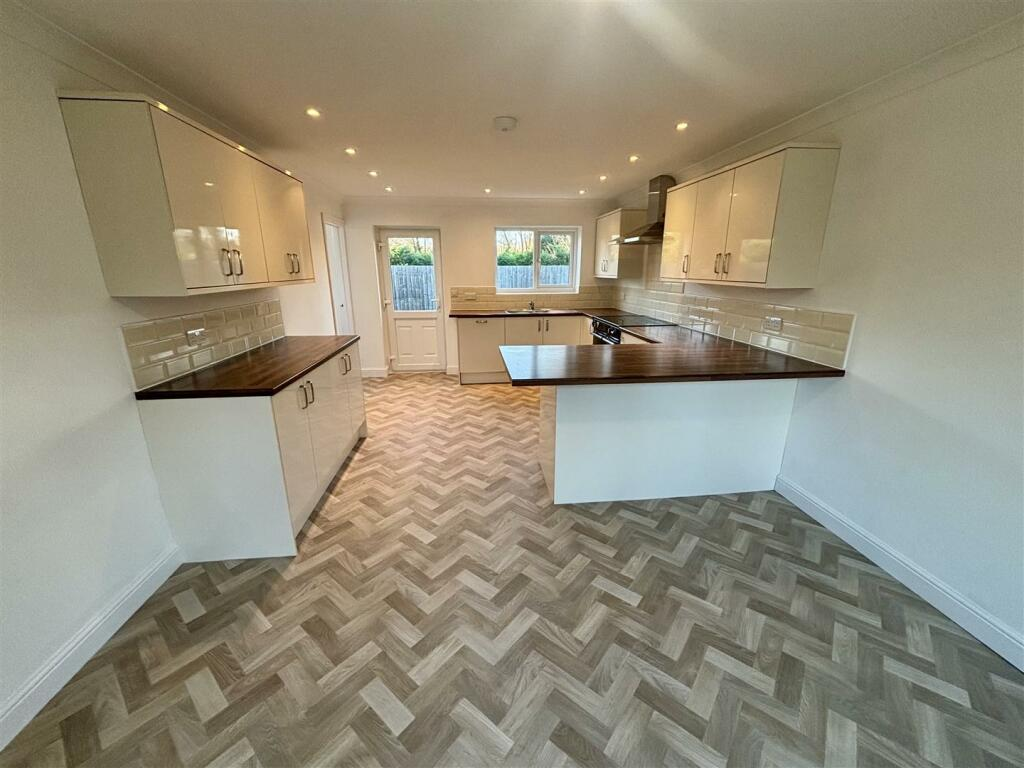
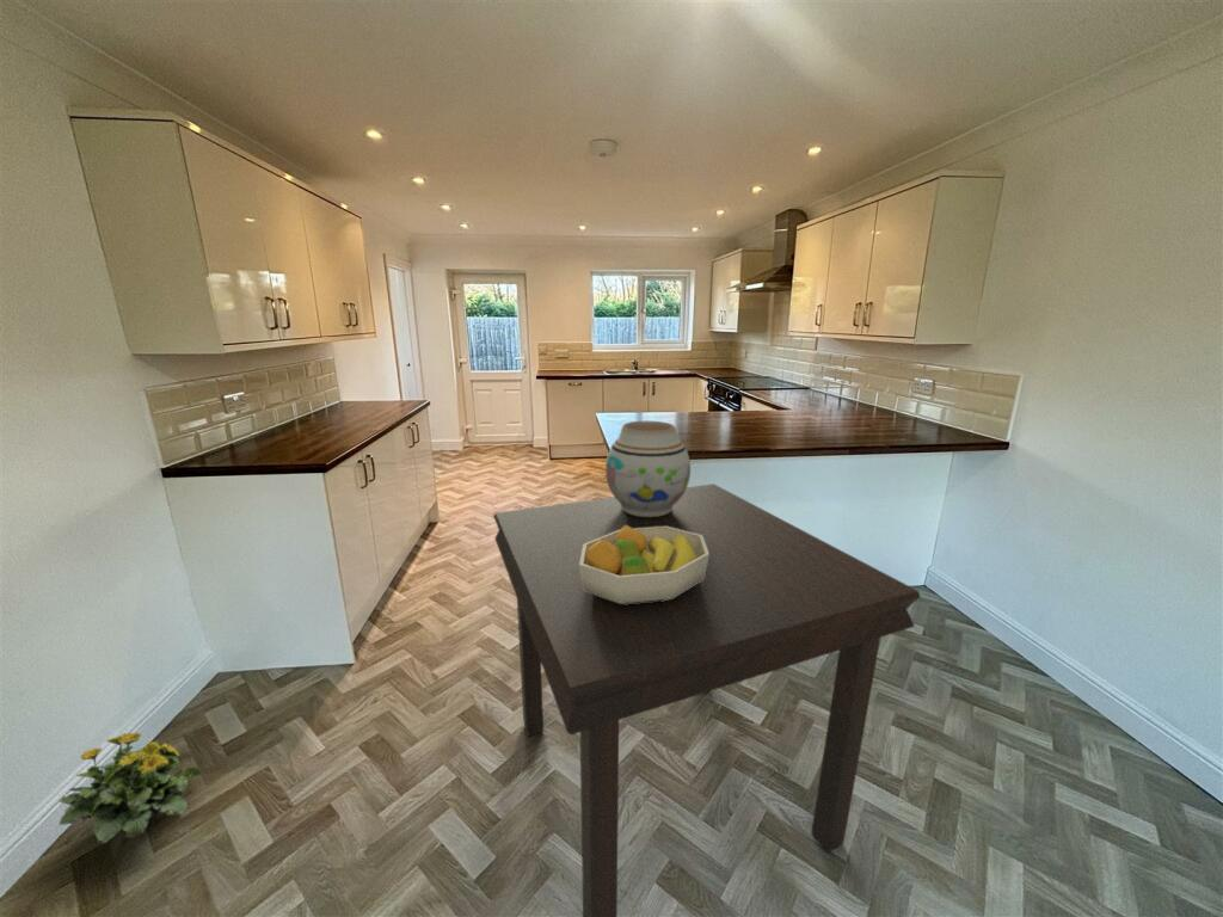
+ vase [604,420,692,517]
+ fruit bowl [579,525,708,604]
+ dining table [492,482,922,917]
+ flowering plant [59,732,203,845]
